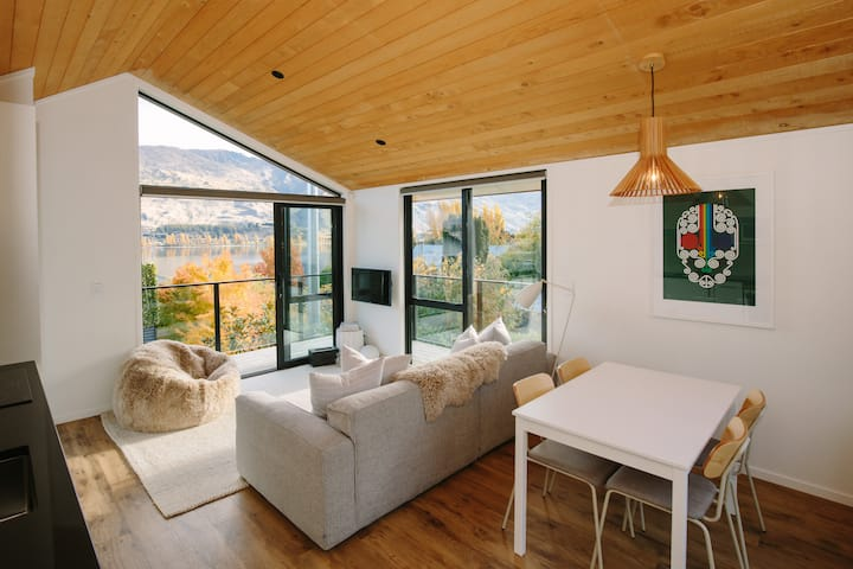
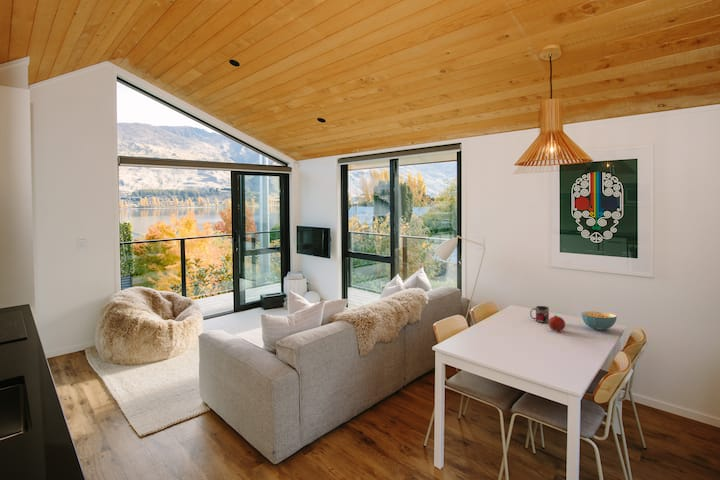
+ fruit [547,314,566,332]
+ mug [529,305,550,324]
+ cereal bowl [580,310,618,331]
